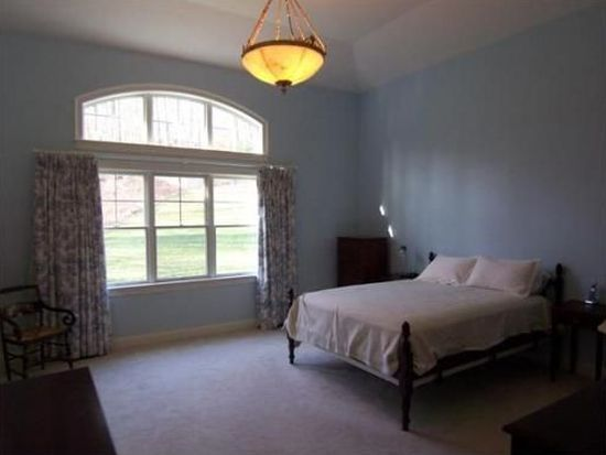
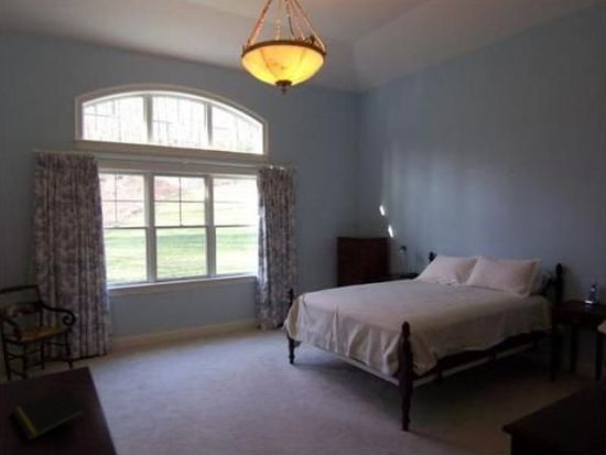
+ notepad [11,386,88,442]
